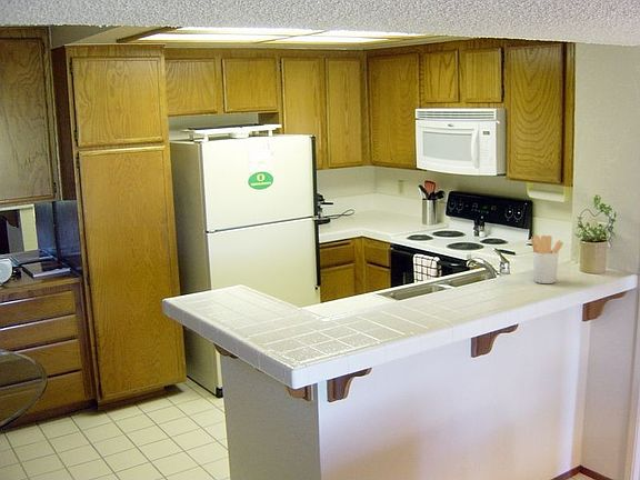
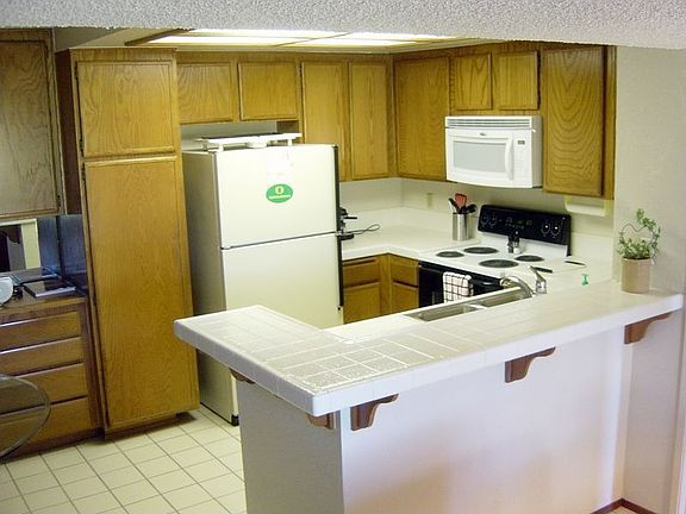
- utensil holder [530,234,564,284]
